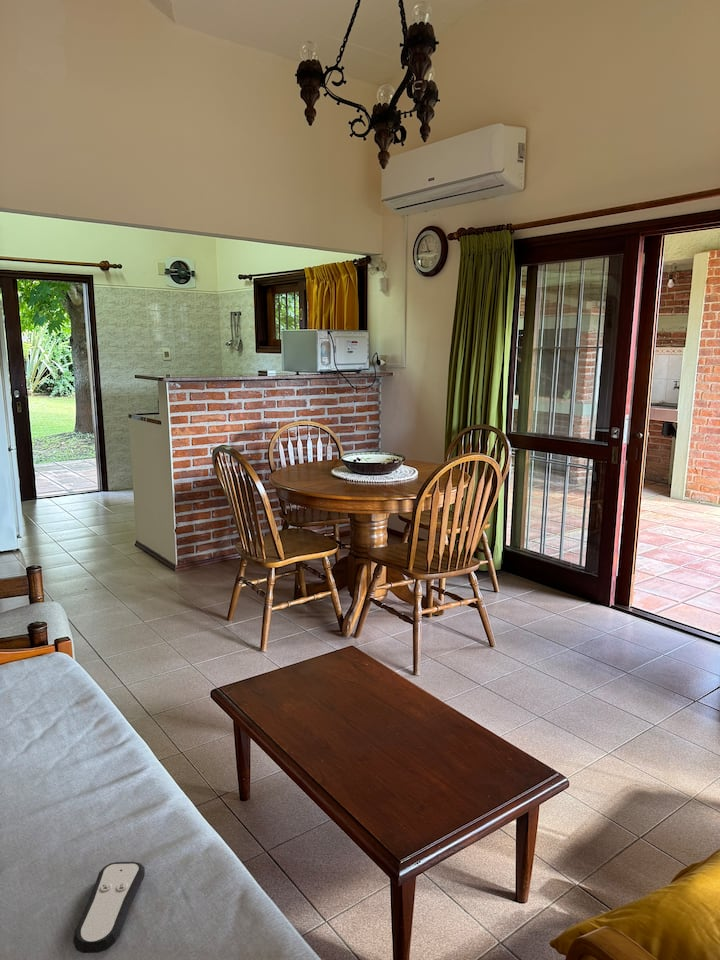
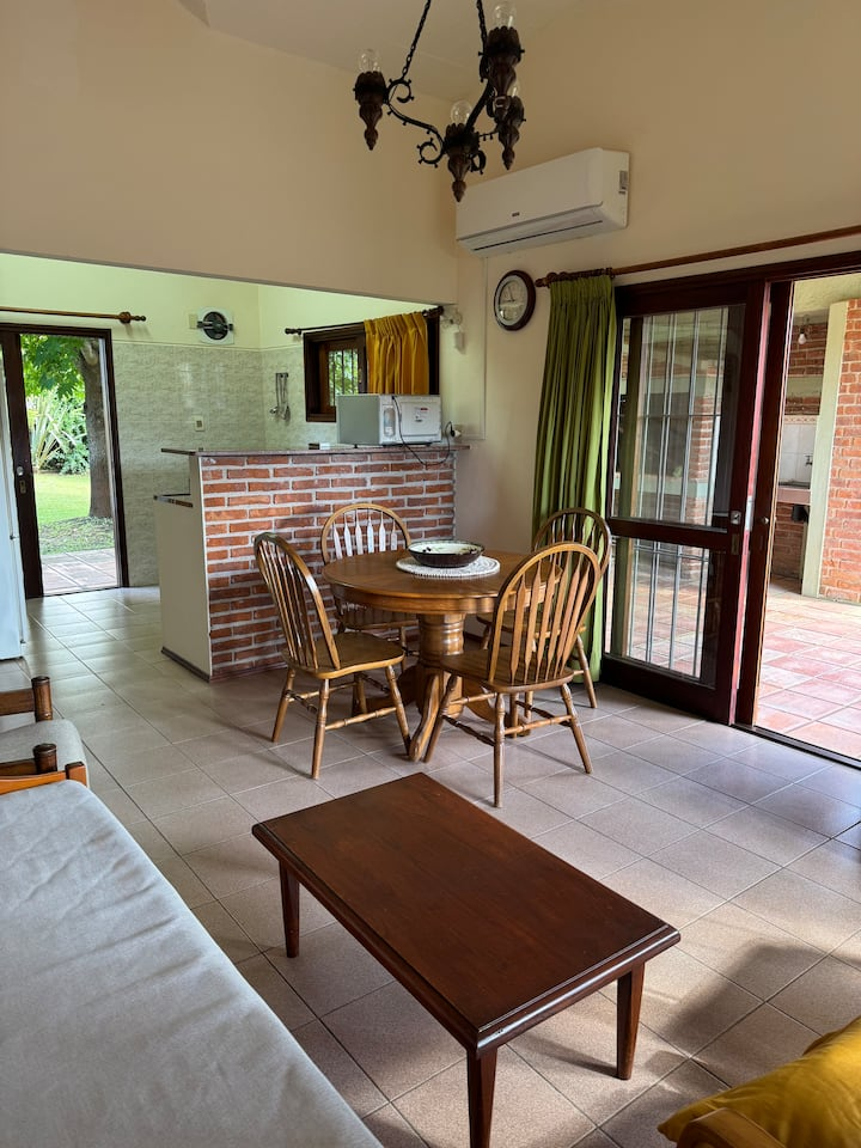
- remote control [72,861,146,954]
